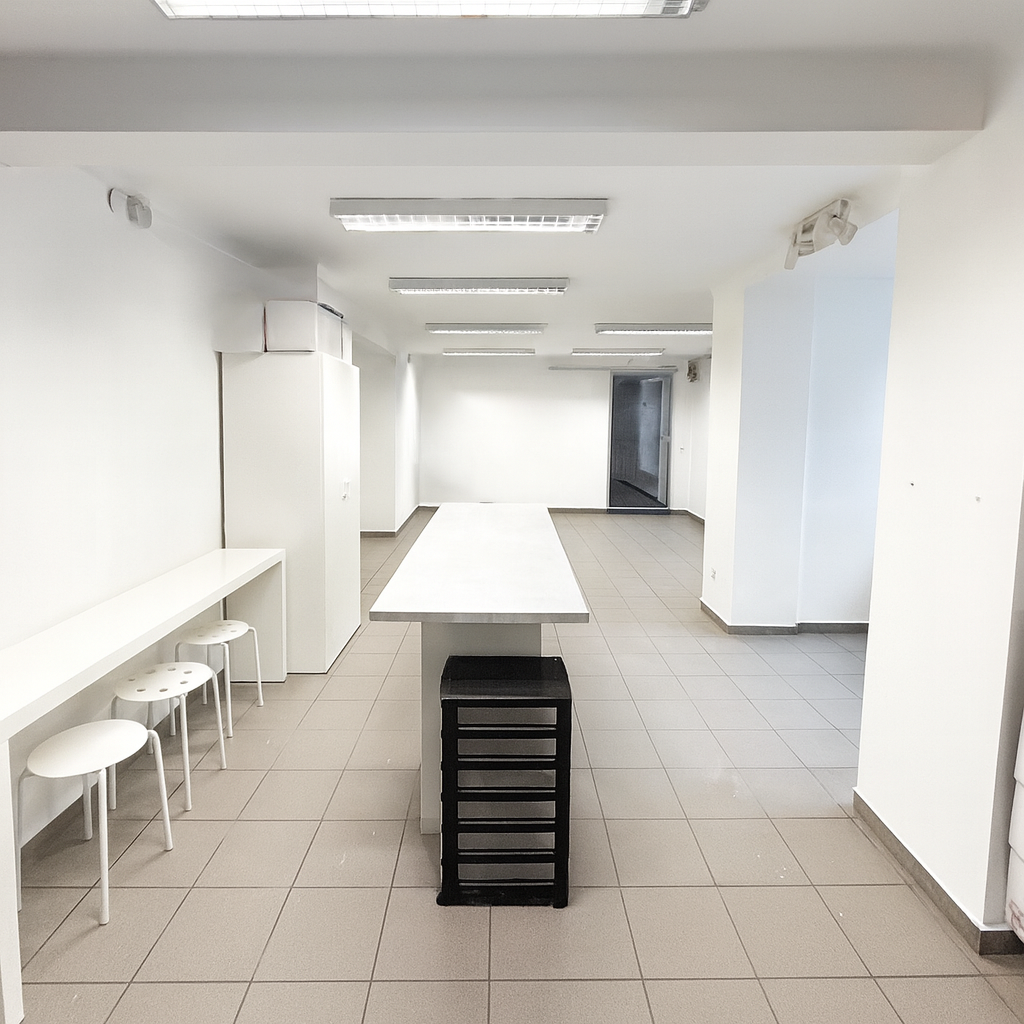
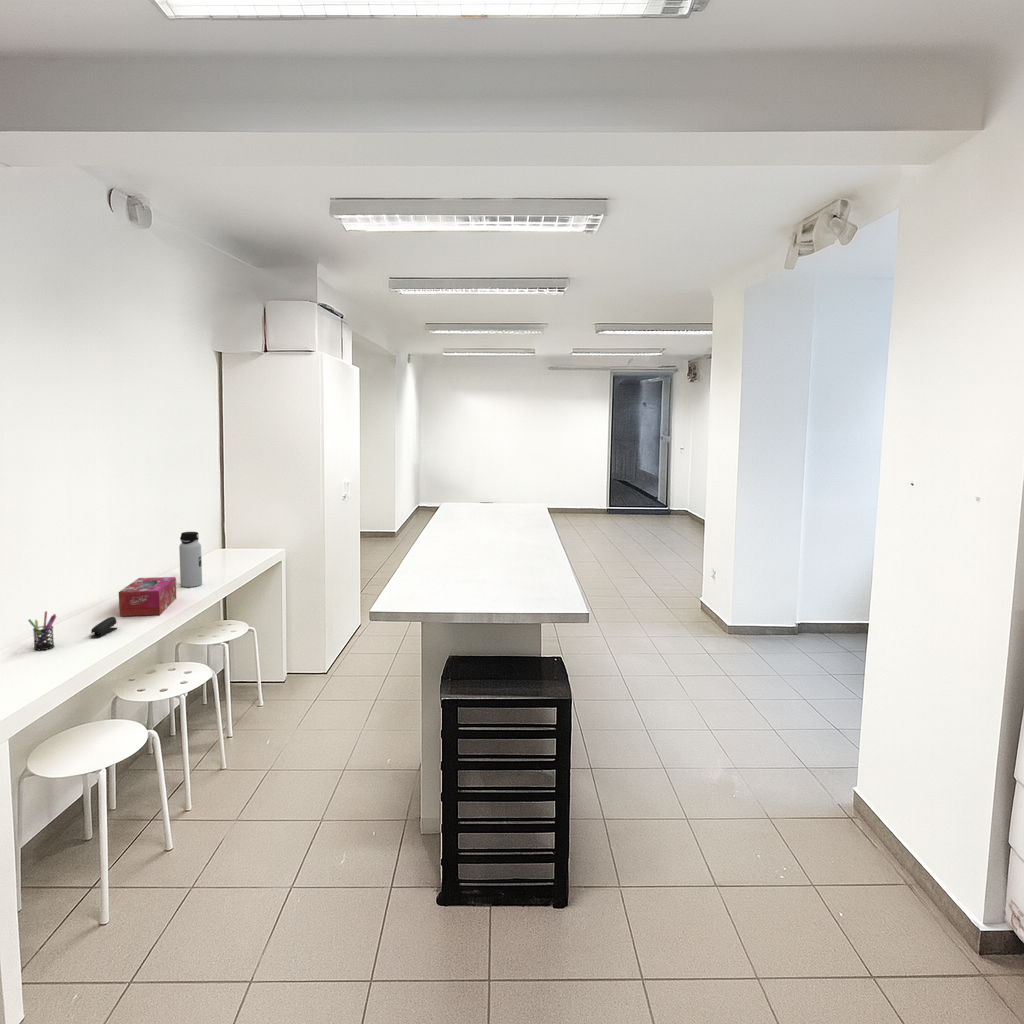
+ tissue box [118,576,177,617]
+ water bottle [178,531,203,588]
+ stapler [90,616,118,638]
+ pen holder [27,610,57,651]
